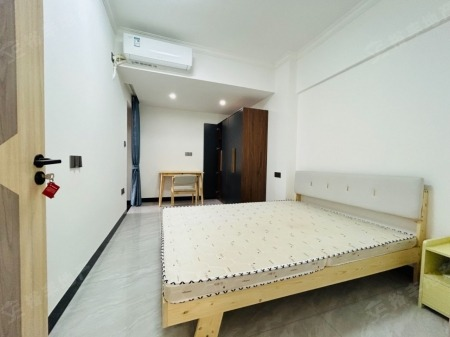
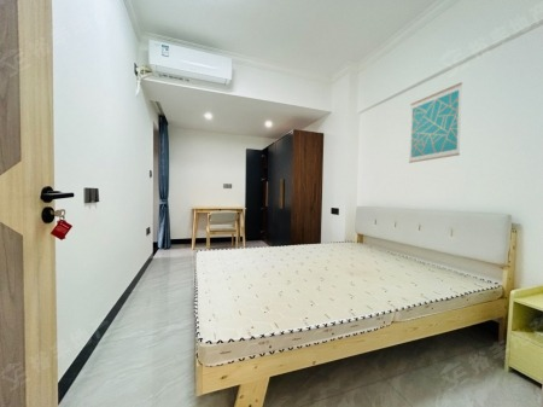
+ wall art [408,81,463,164]
